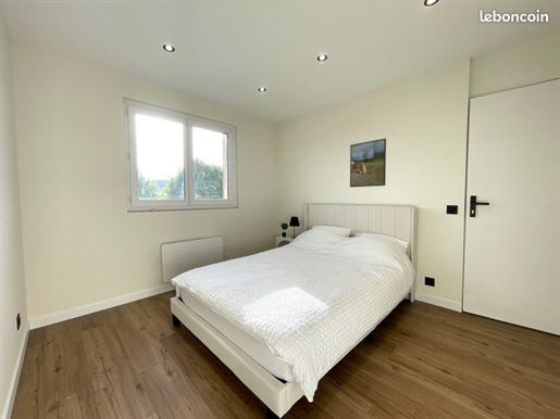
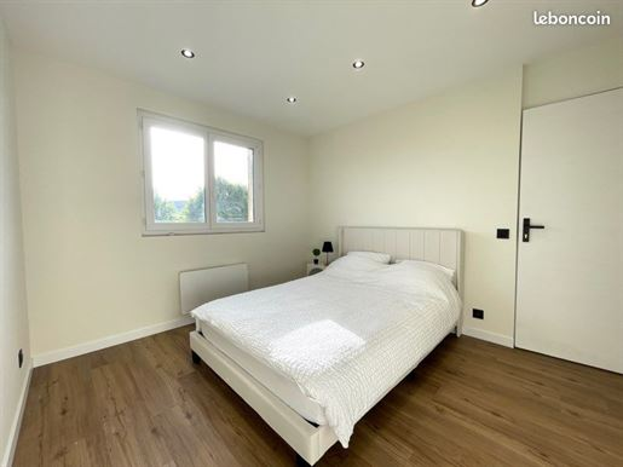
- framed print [349,137,387,188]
